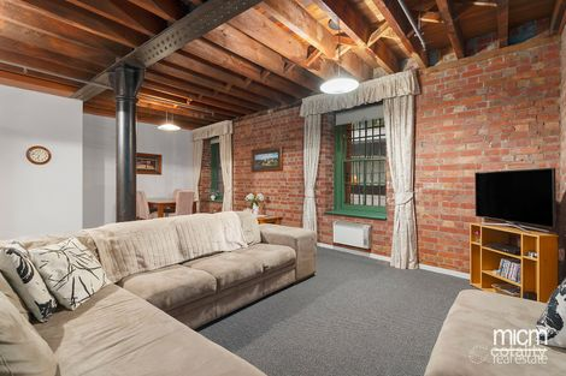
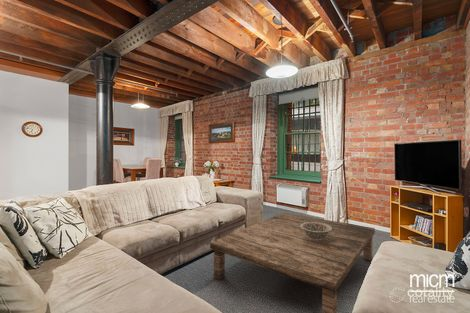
+ coffee table [209,212,376,313]
+ decorative bowl [300,222,332,240]
